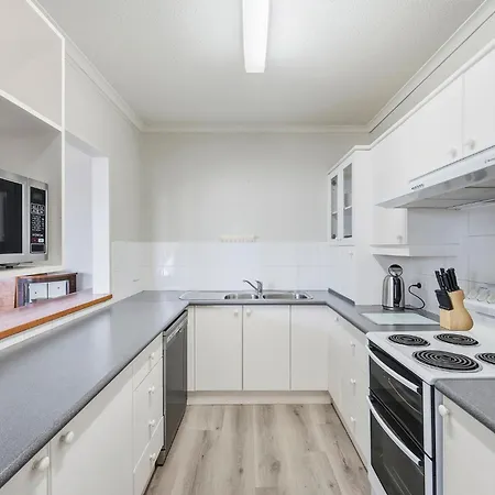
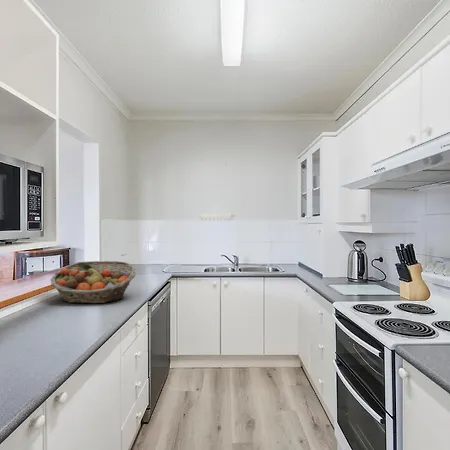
+ fruit basket [49,260,137,304]
